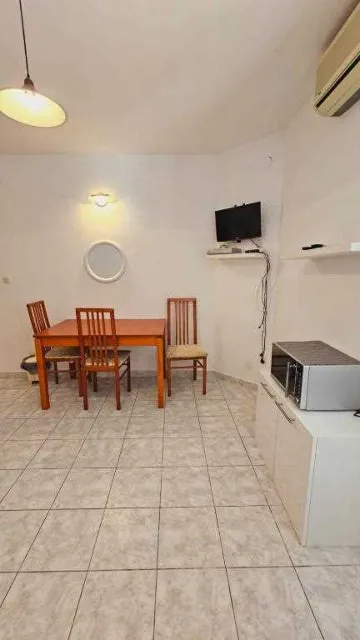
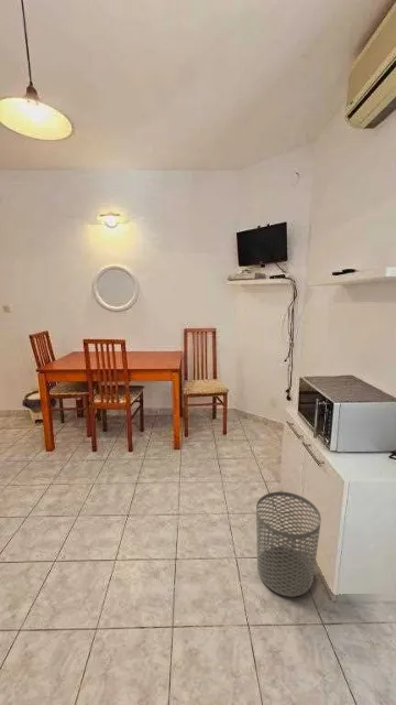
+ waste bin [255,490,322,598]
